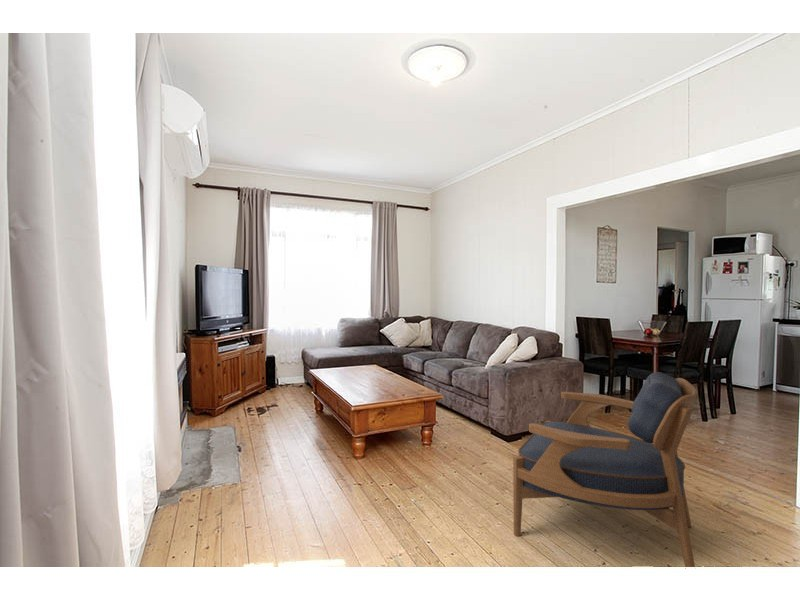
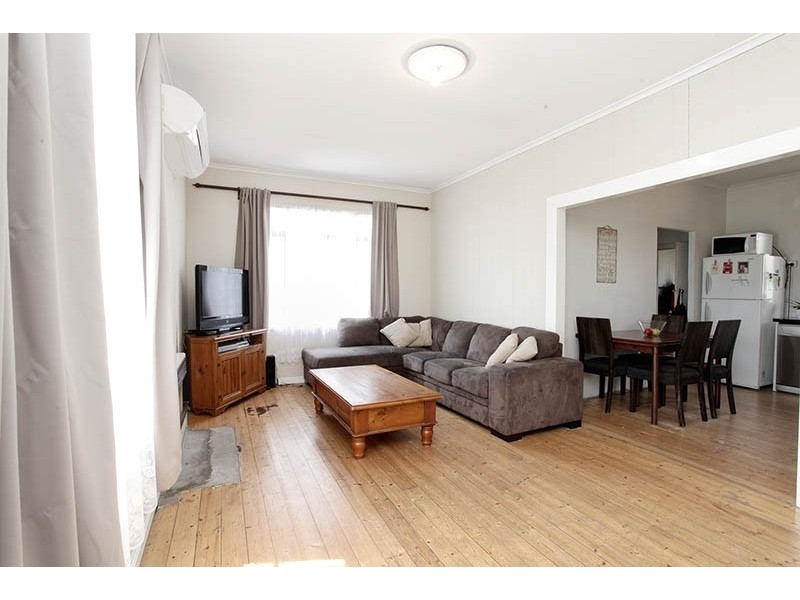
- armchair [512,371,699,568]
